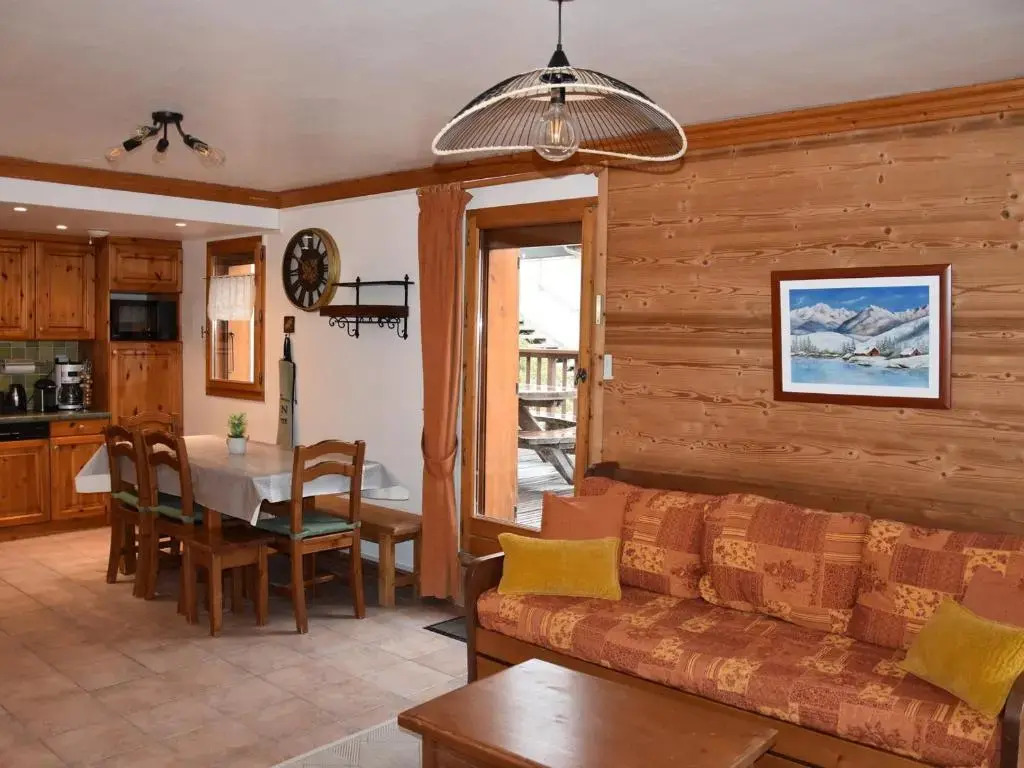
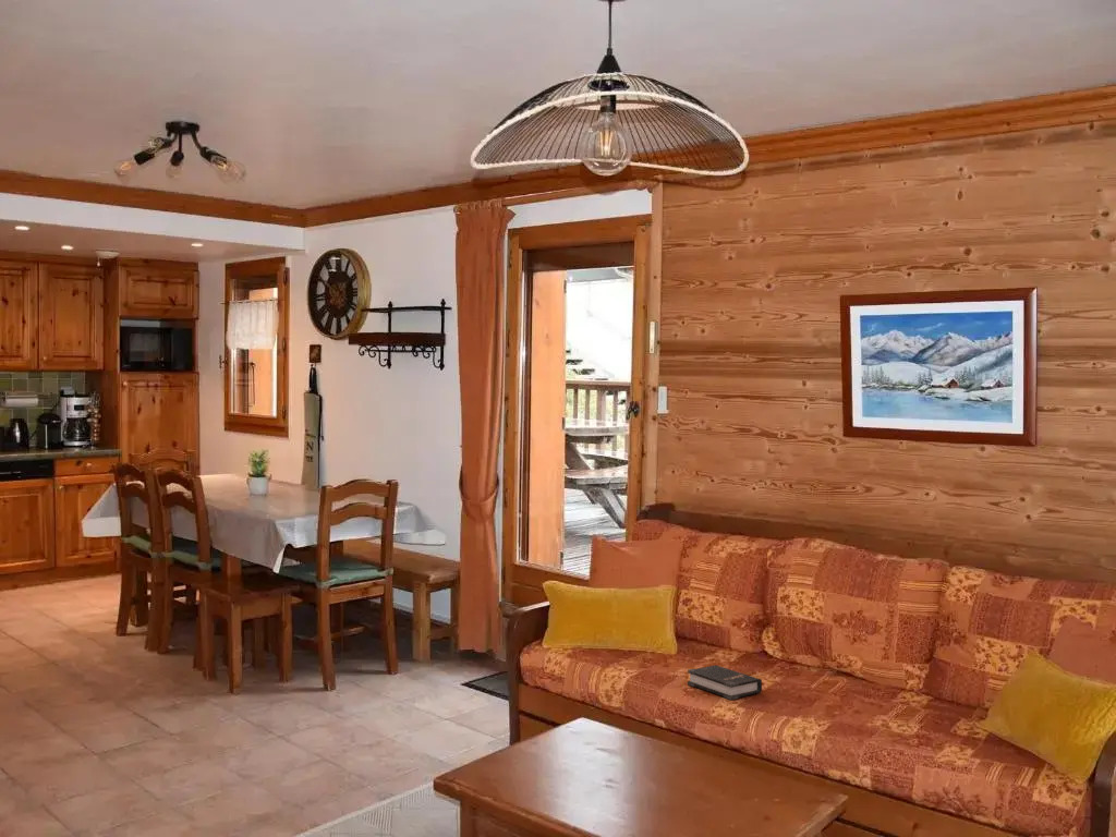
+ hardback book [687,664,763,701]
